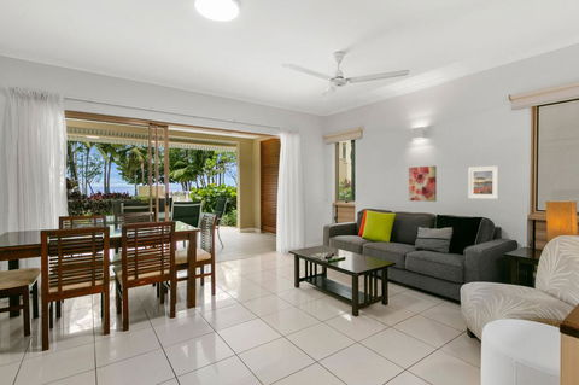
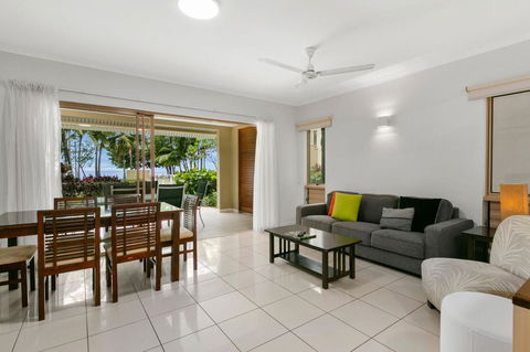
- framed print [467,164,499,200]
- wall art [408,164,438,203]
